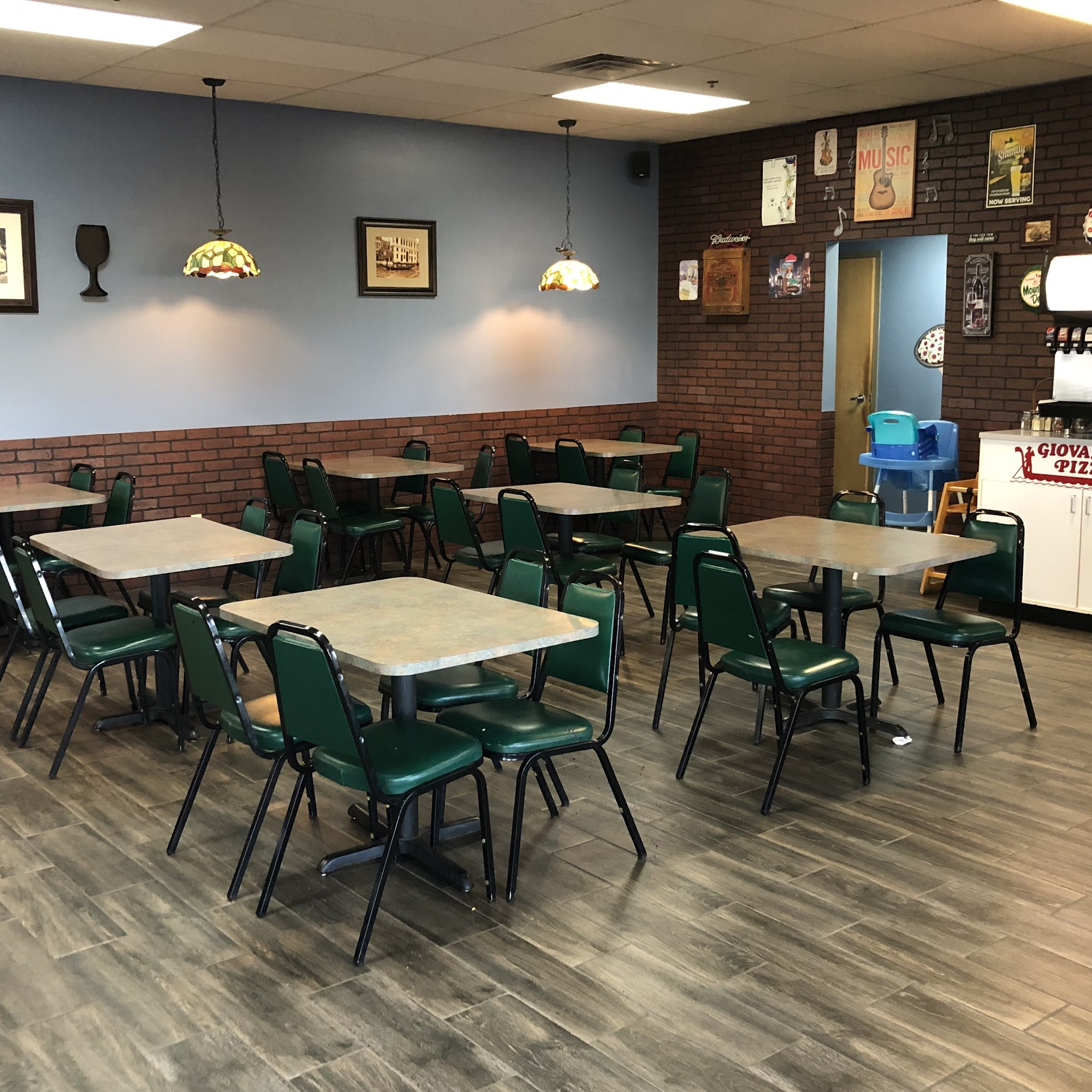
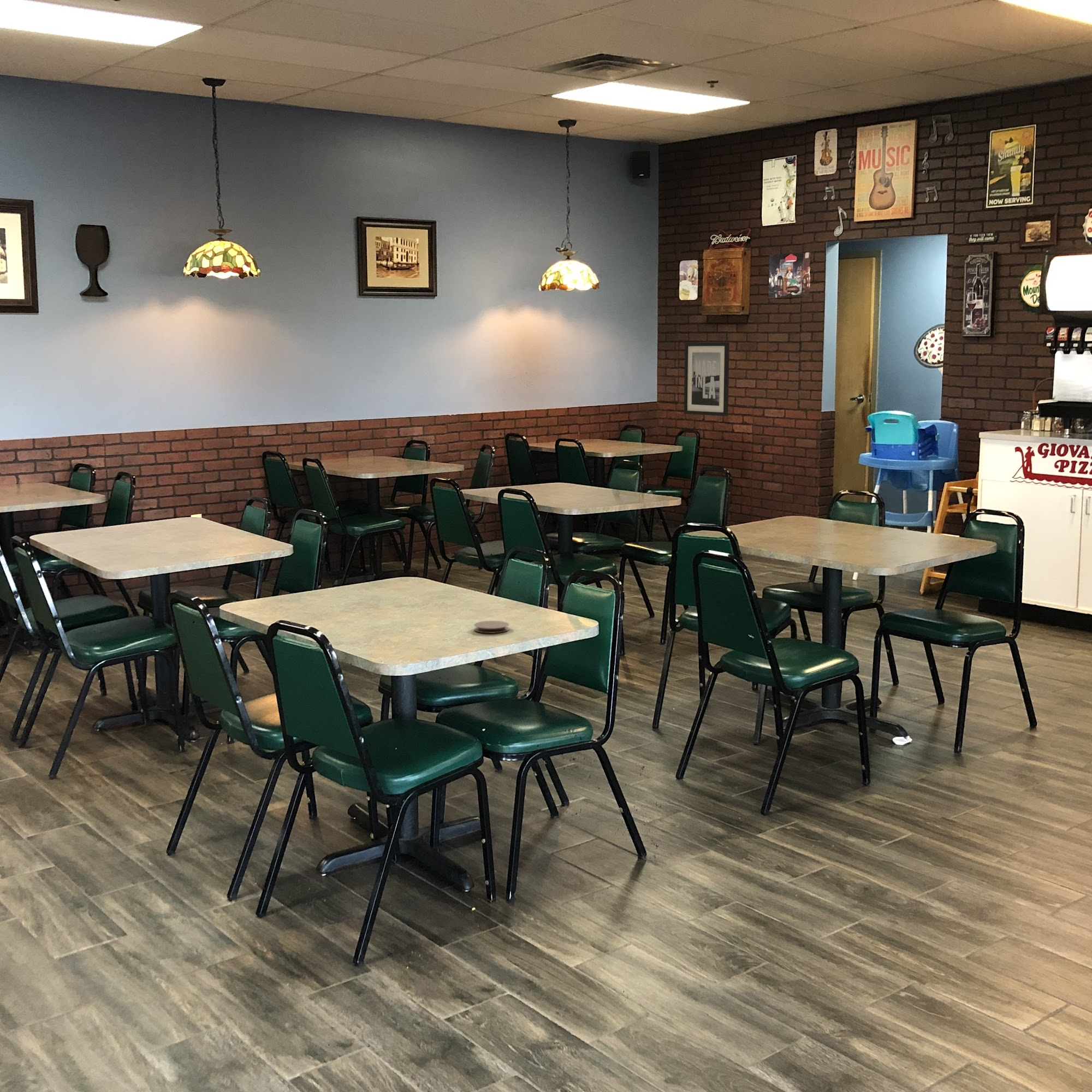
+ coaster [473,620,510,634]
+ wall art [684,342,730,417]
